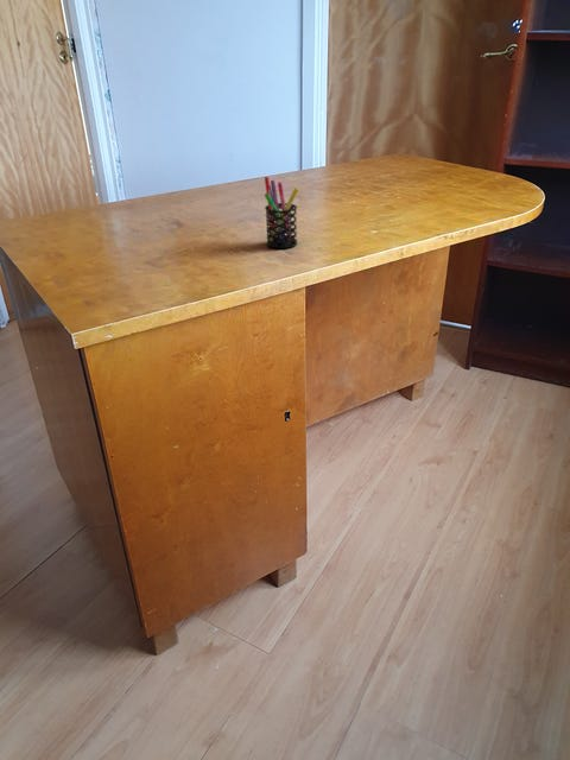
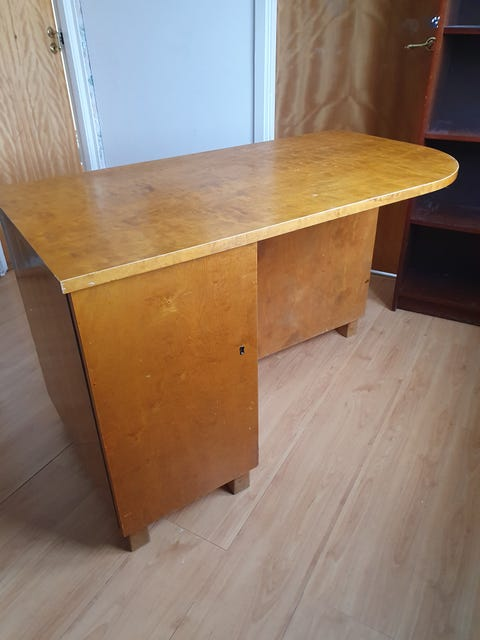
- pen holder [264,176,300,249]
